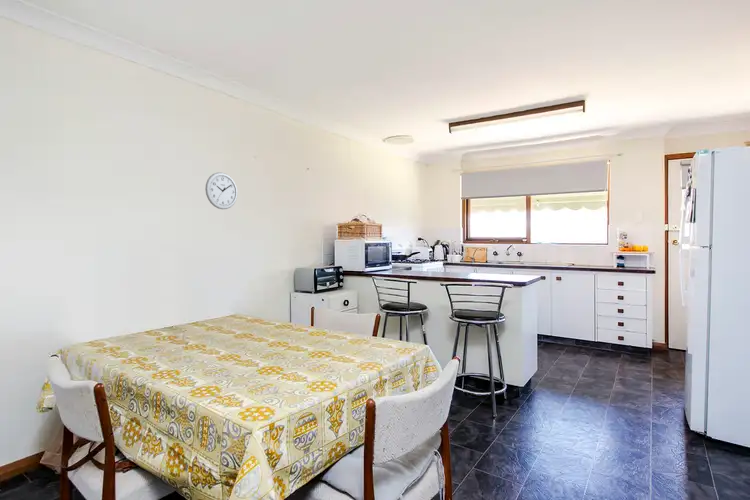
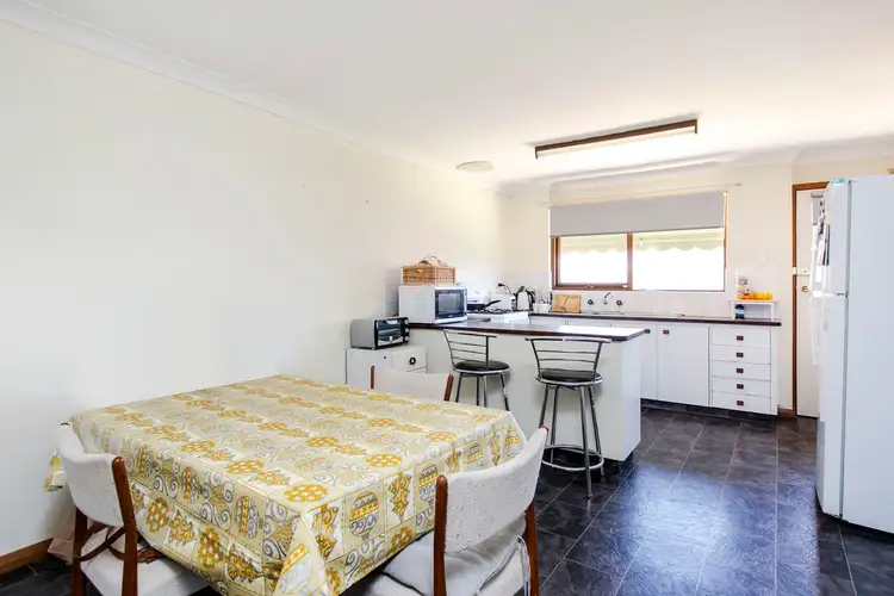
- wall clock [205,171,239,210]
